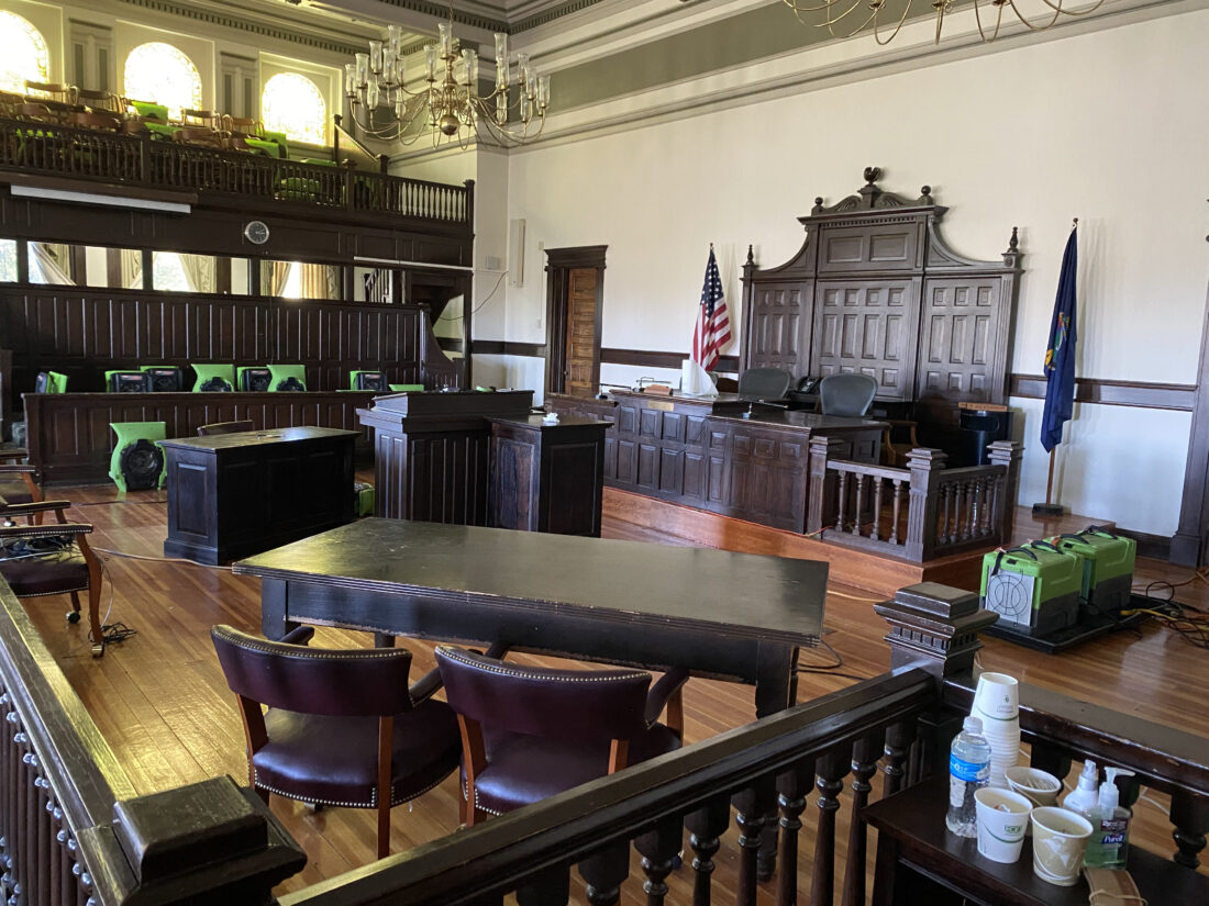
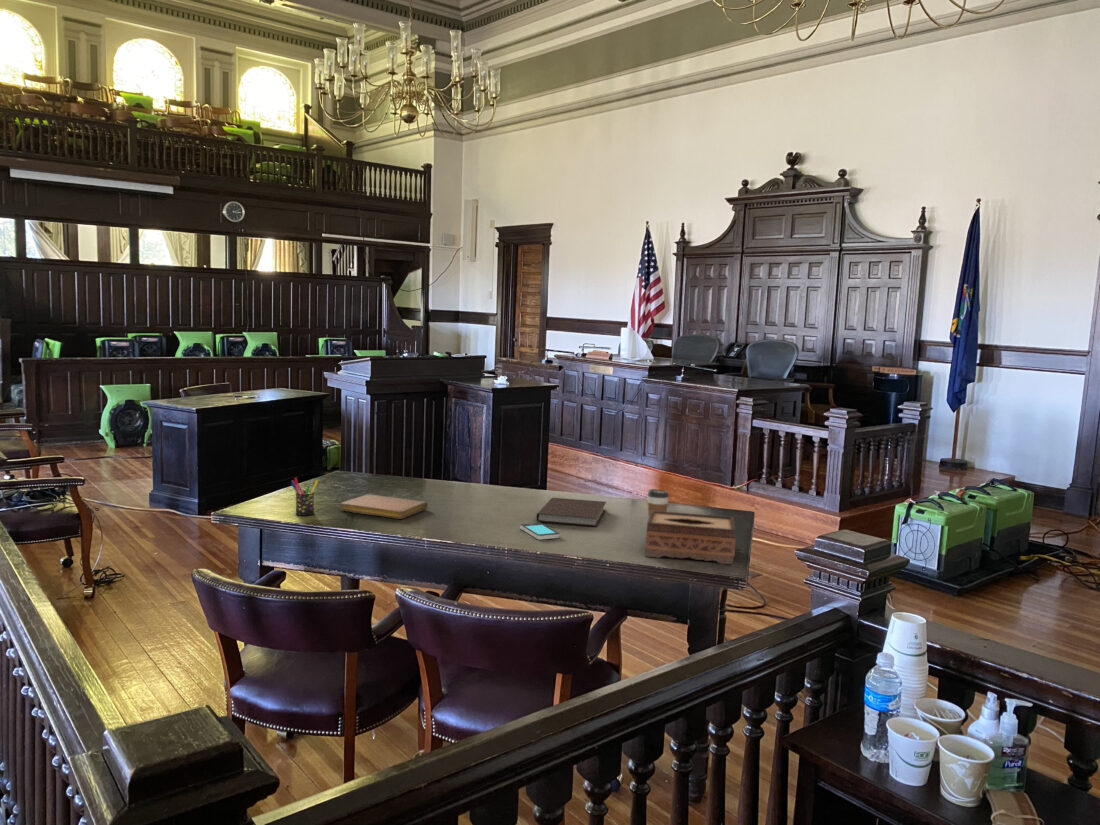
+ tissue box [644,510,737,565]
+ smartphone [519,522,560,541]
+ pen holder [290,477,319,517]
+ notebook [536,497,607,528]
+ coffee cup [646,488,670,517]
+ notebook [340,494,429,520]
